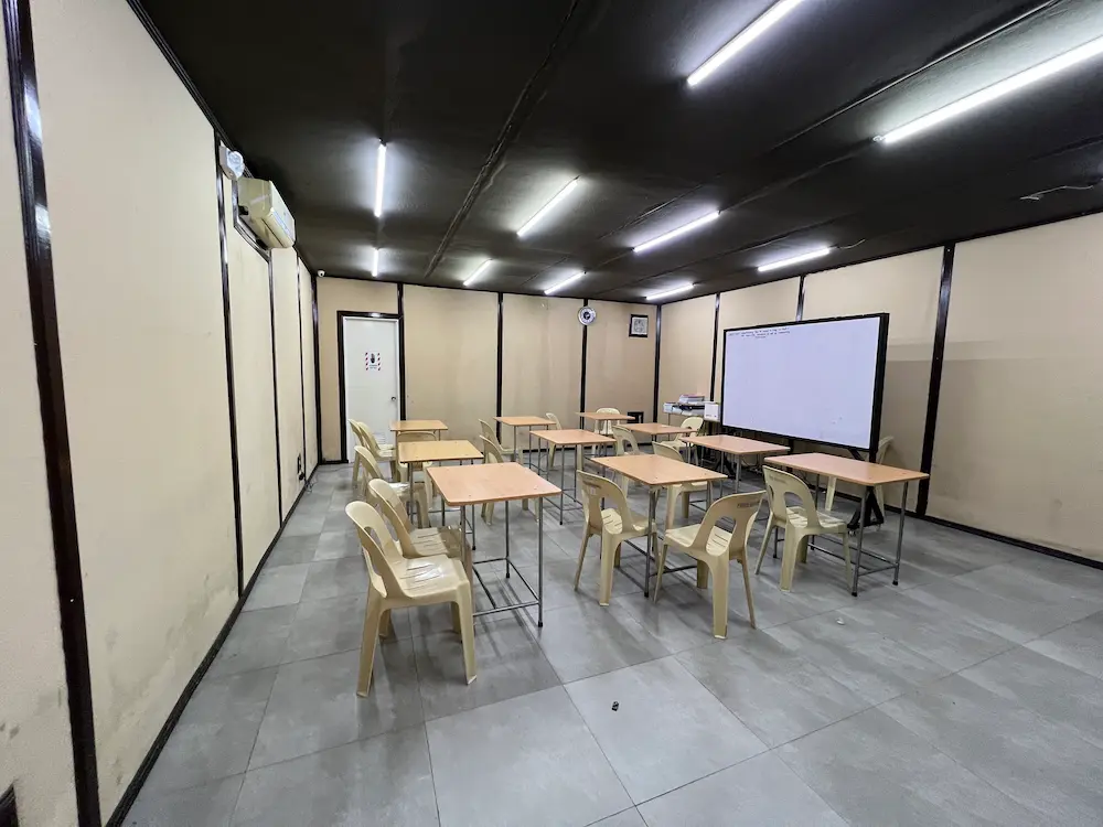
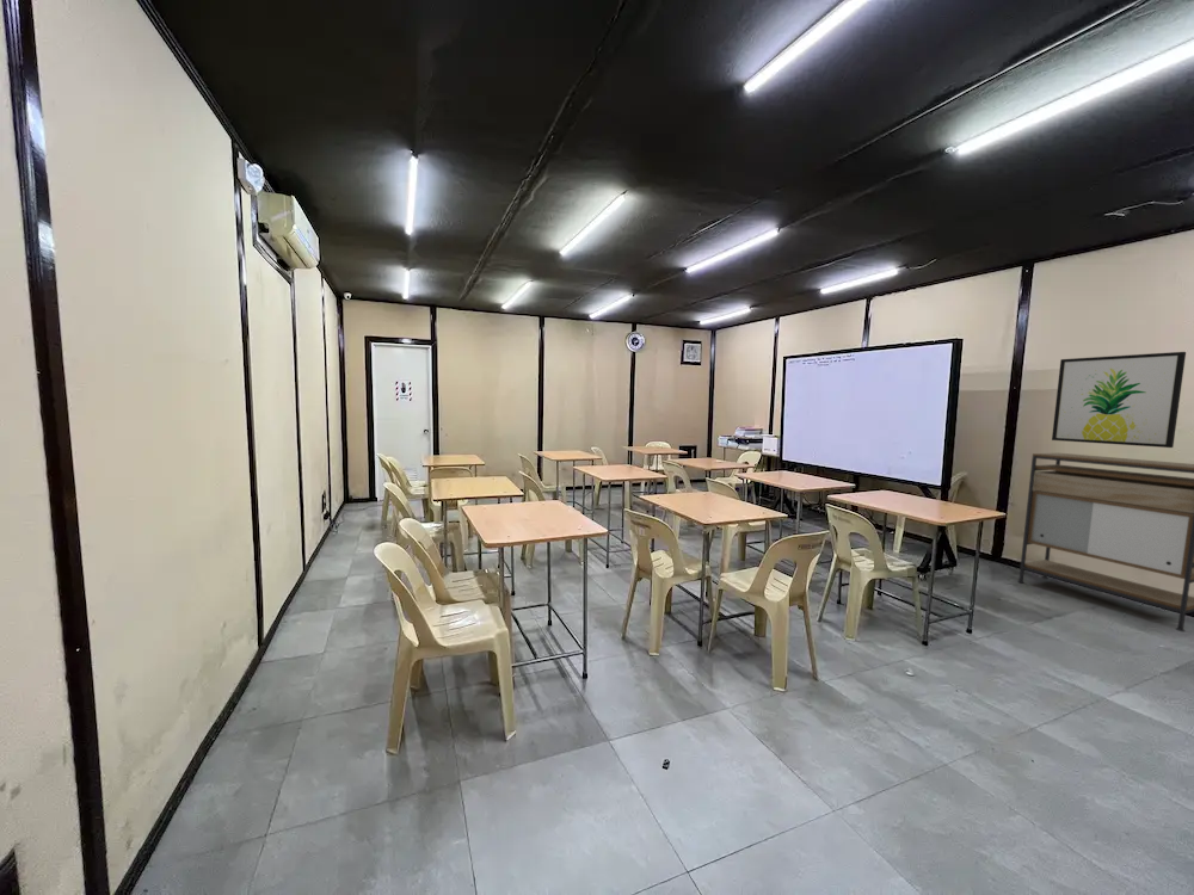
+ wall art [1051,351,1187,449]
+ shelving unit [1016,452,1194,632]
